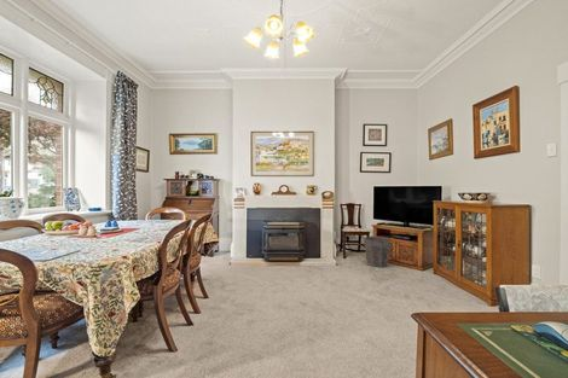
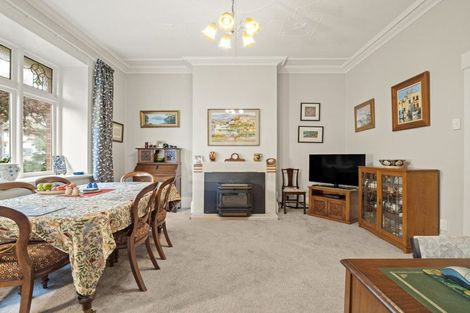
- waste bin [363,235,392,268]
